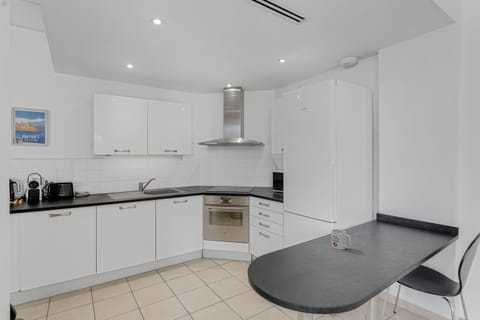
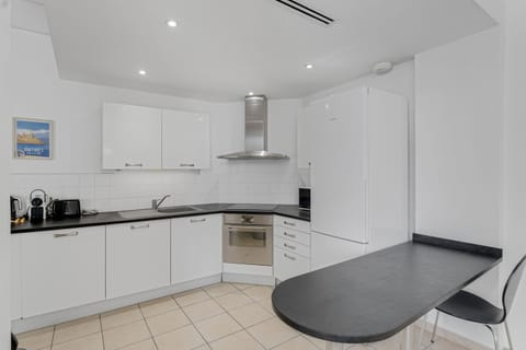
- mug [331,228,352,251]
